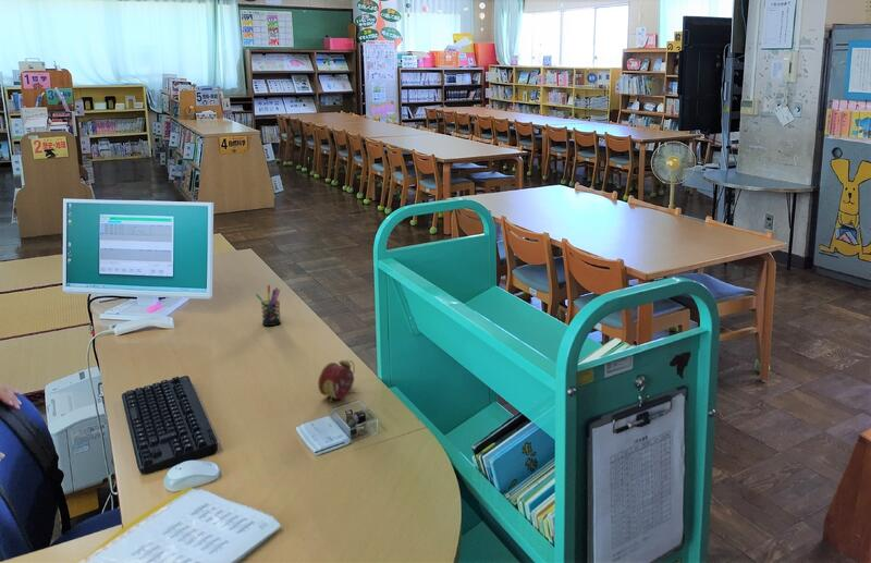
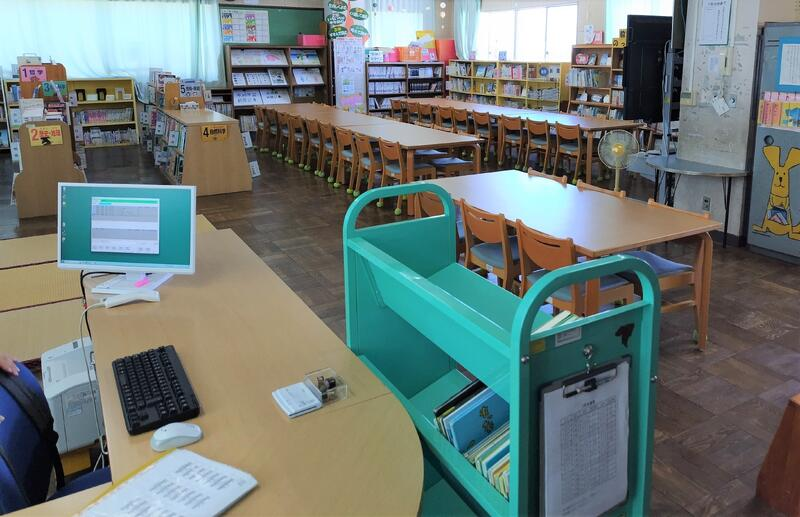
- pen holder [255,284,282,327]
- alarm clock [317,358,356,403]
